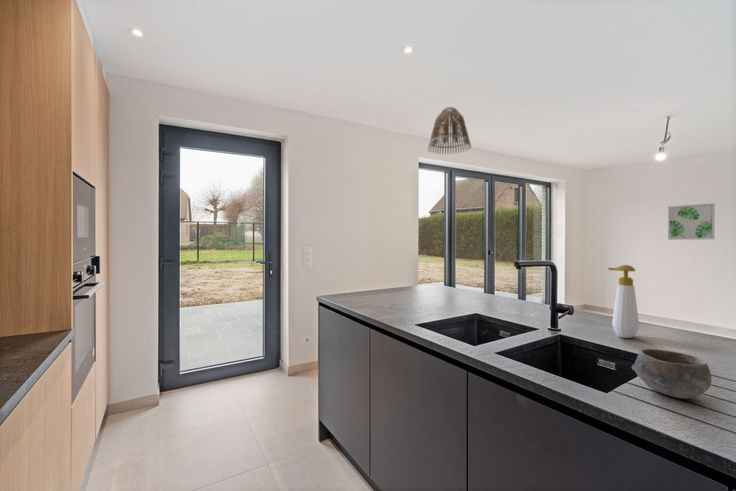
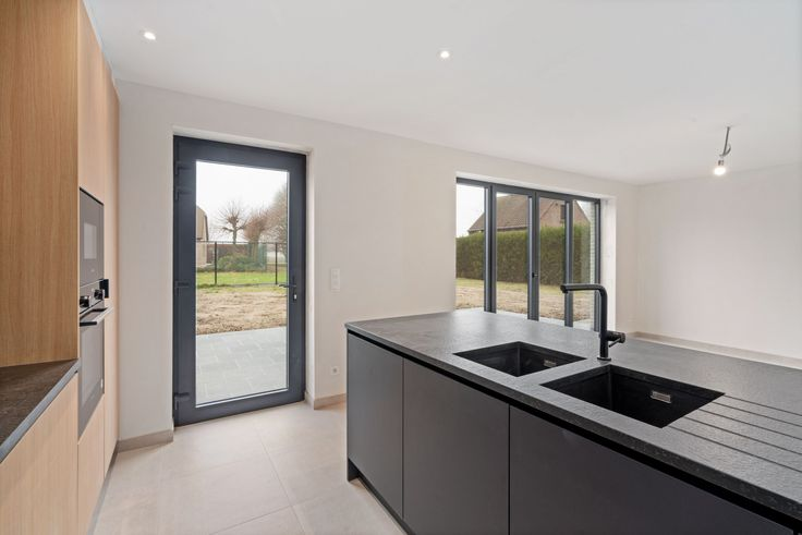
- lamp shade [427,106,473,155]
- wall art [667,202,716,241]
- soap bottle [607,264,640,339]
- bowl [631,348,713,400]
